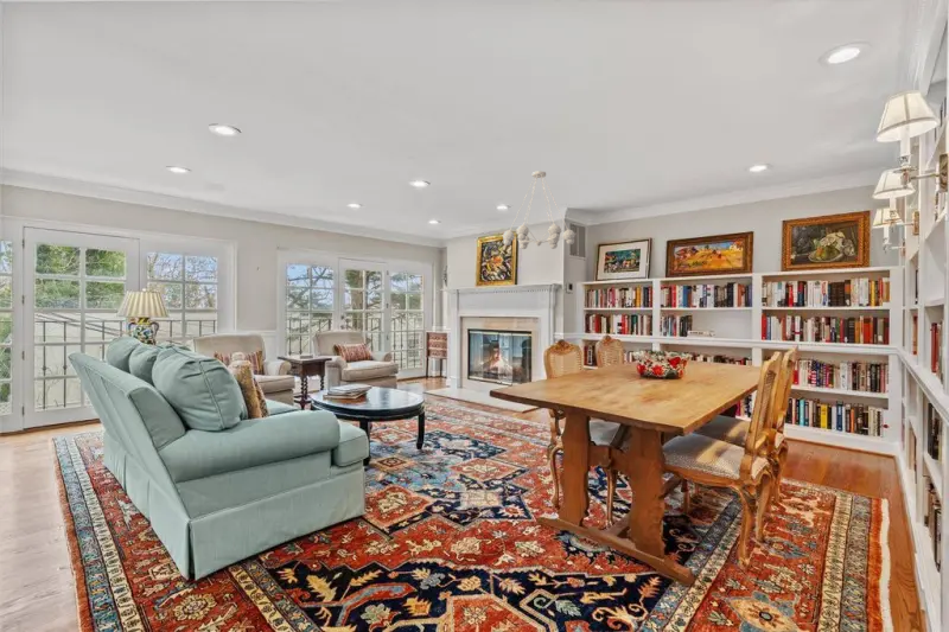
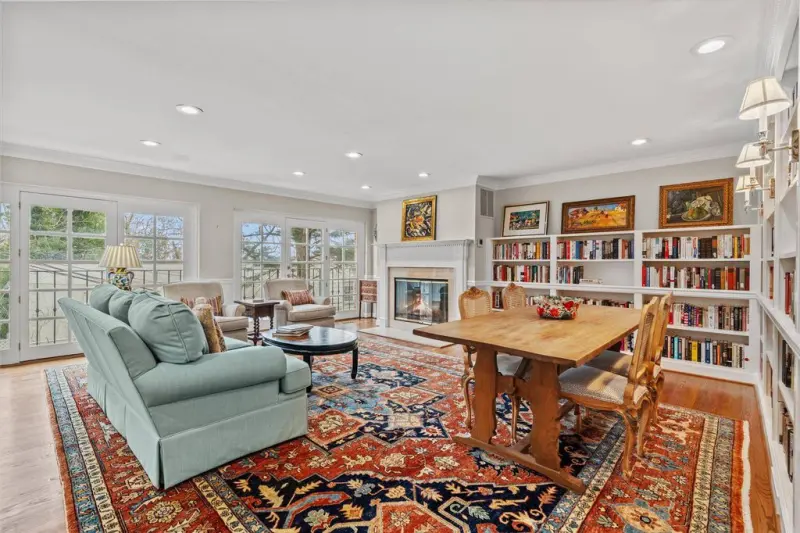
- chandelier [502,170,577,250]
